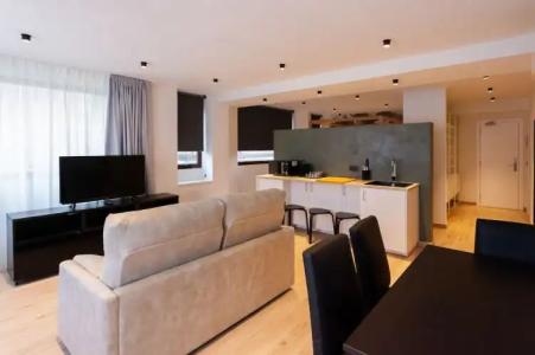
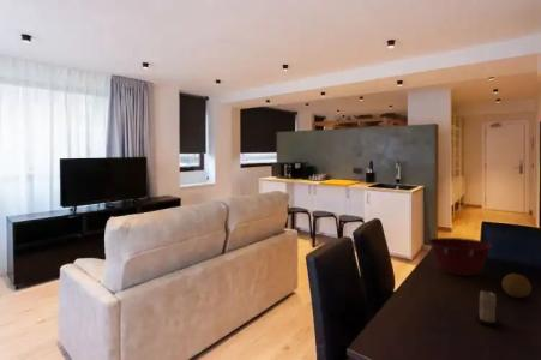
+ candle [475,289,500,328]
+ fruit [501,272,533,299]
+ mixing bowl [428,236,493,277]
